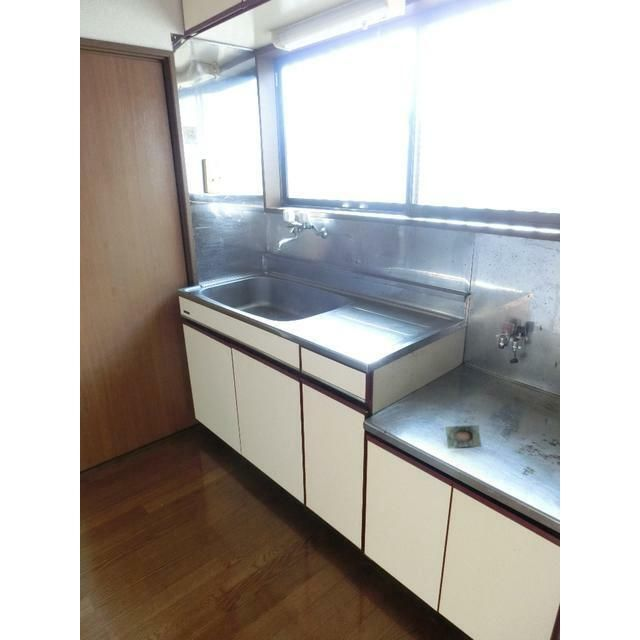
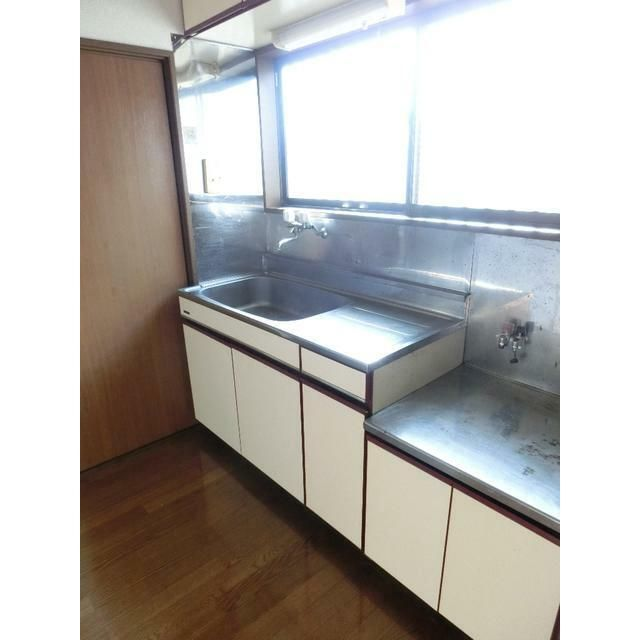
- soap bar [445,424,482,448]
